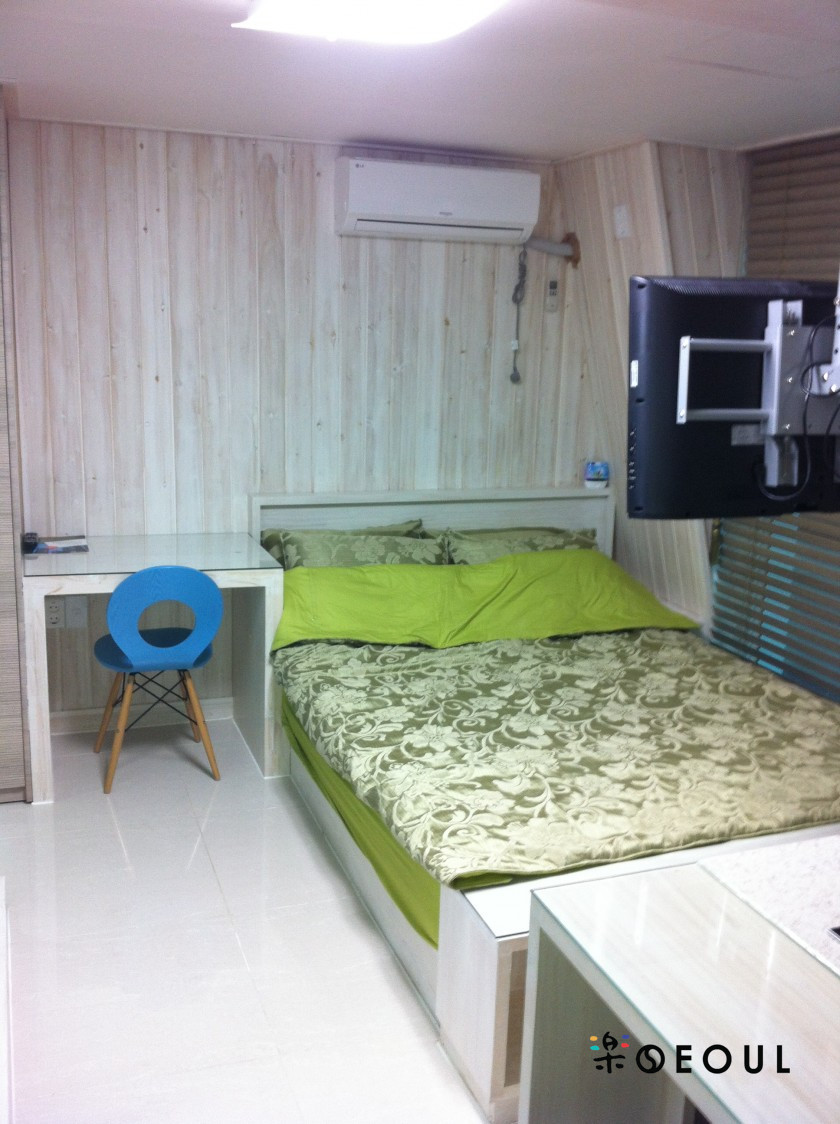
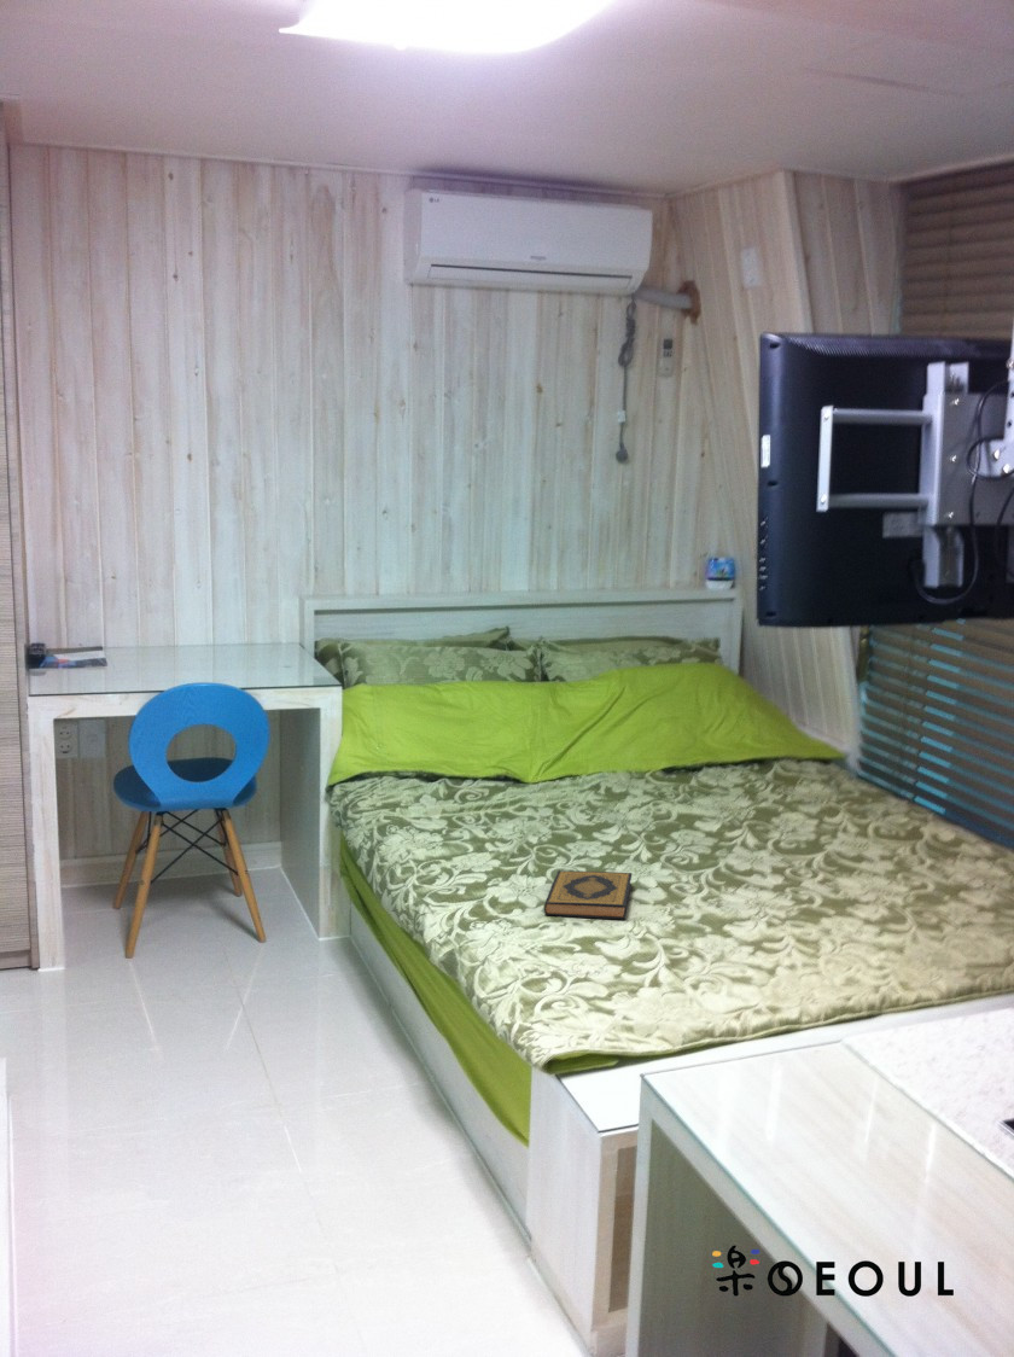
+ hardback book [543,869,633,921]
